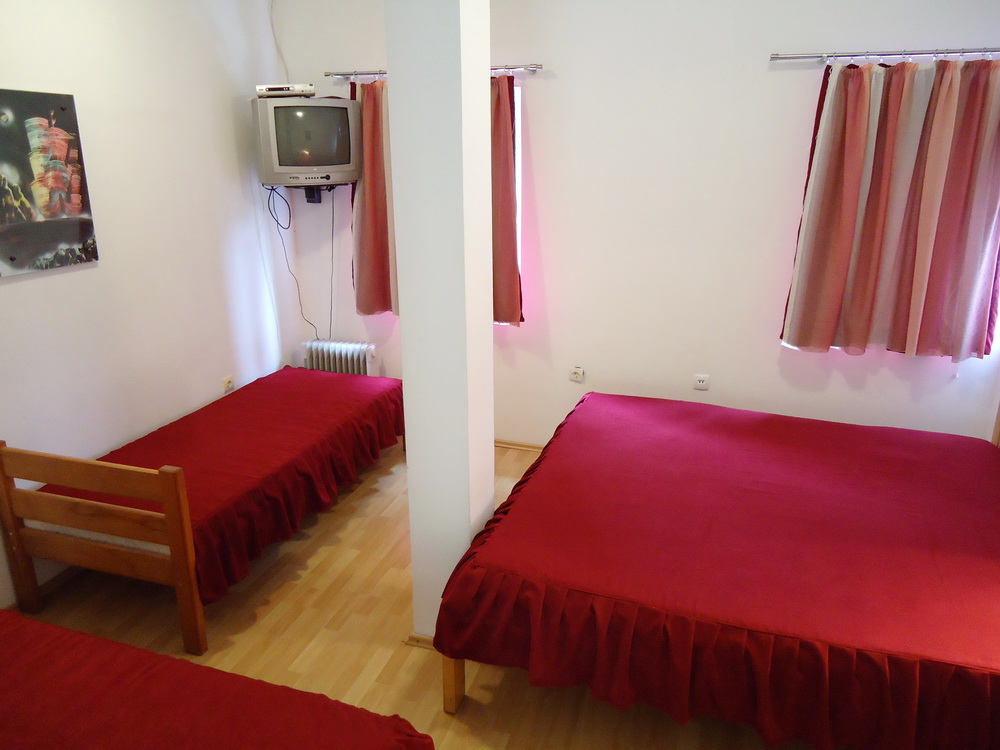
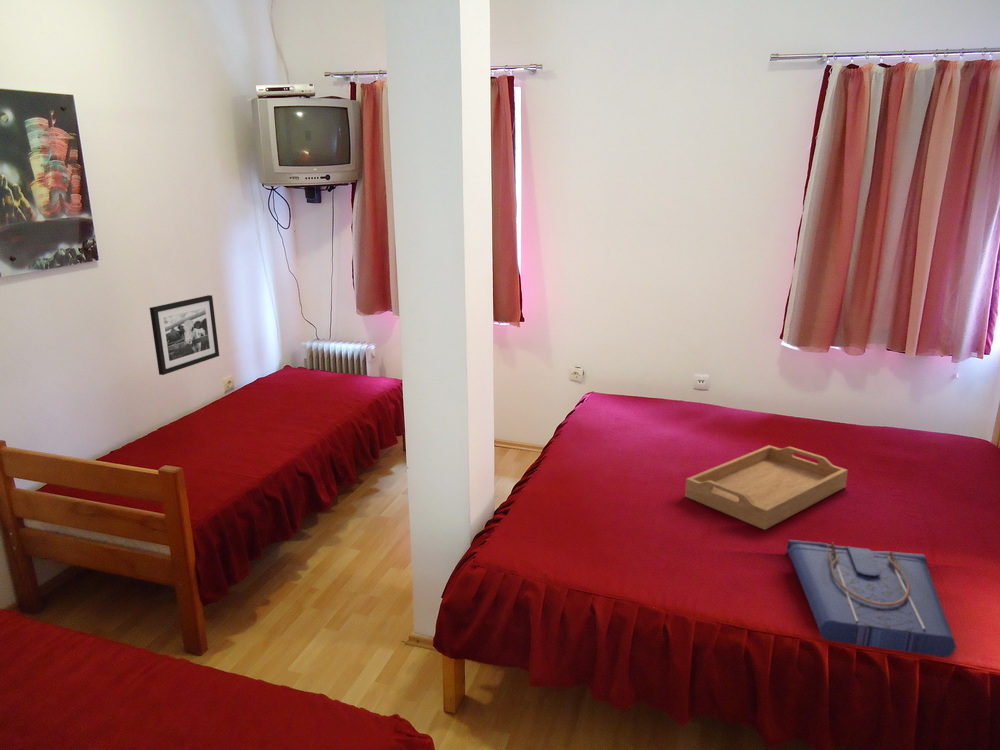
+ serving tray [684,444,849,531]
+ tote bag [786,539,958,658]
+ picture frame [149,294,220,376]
